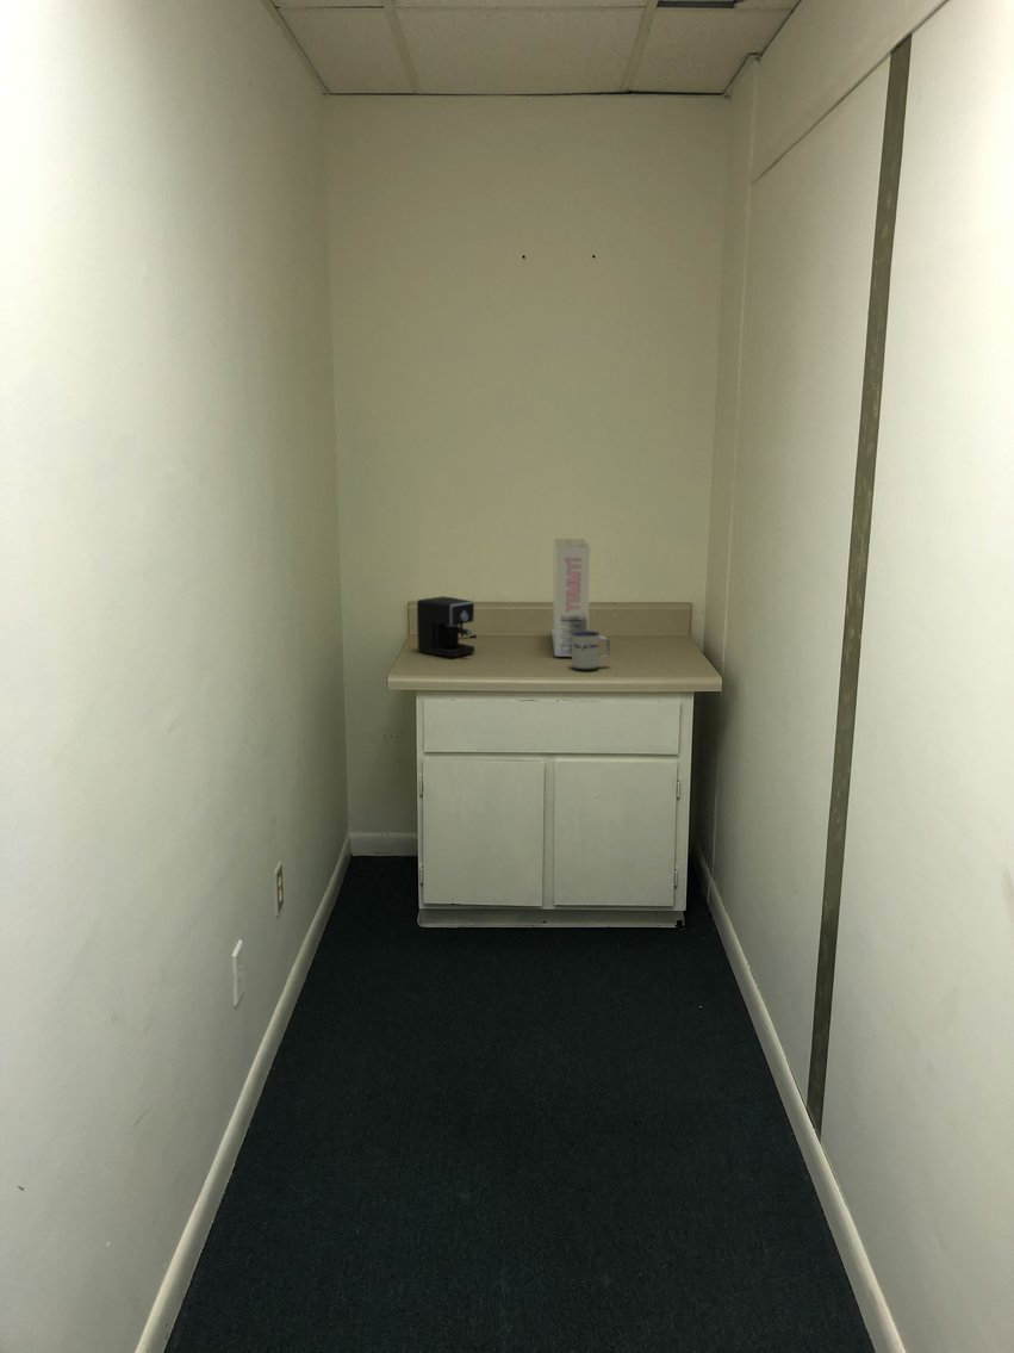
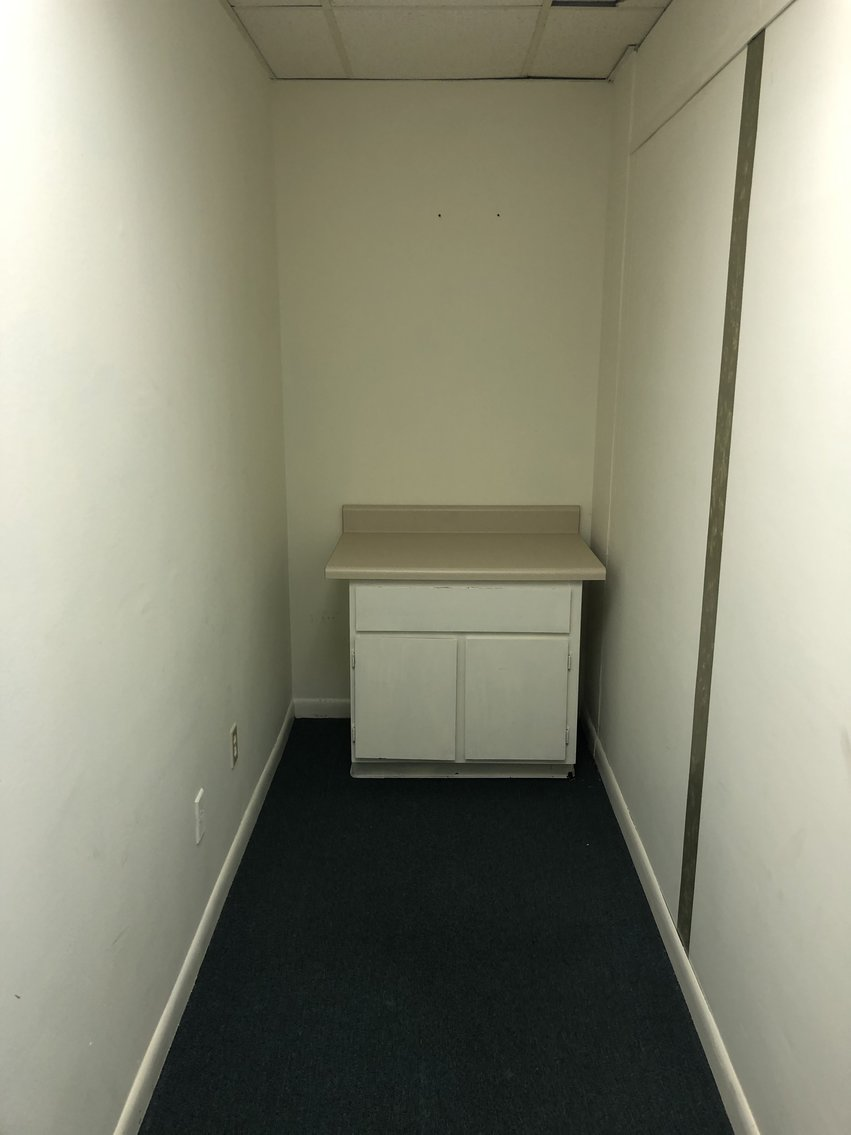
- coffee maker [416,595,478,658]
- cereal box [550,538,591,658]
- mug [571,629,611,671]
